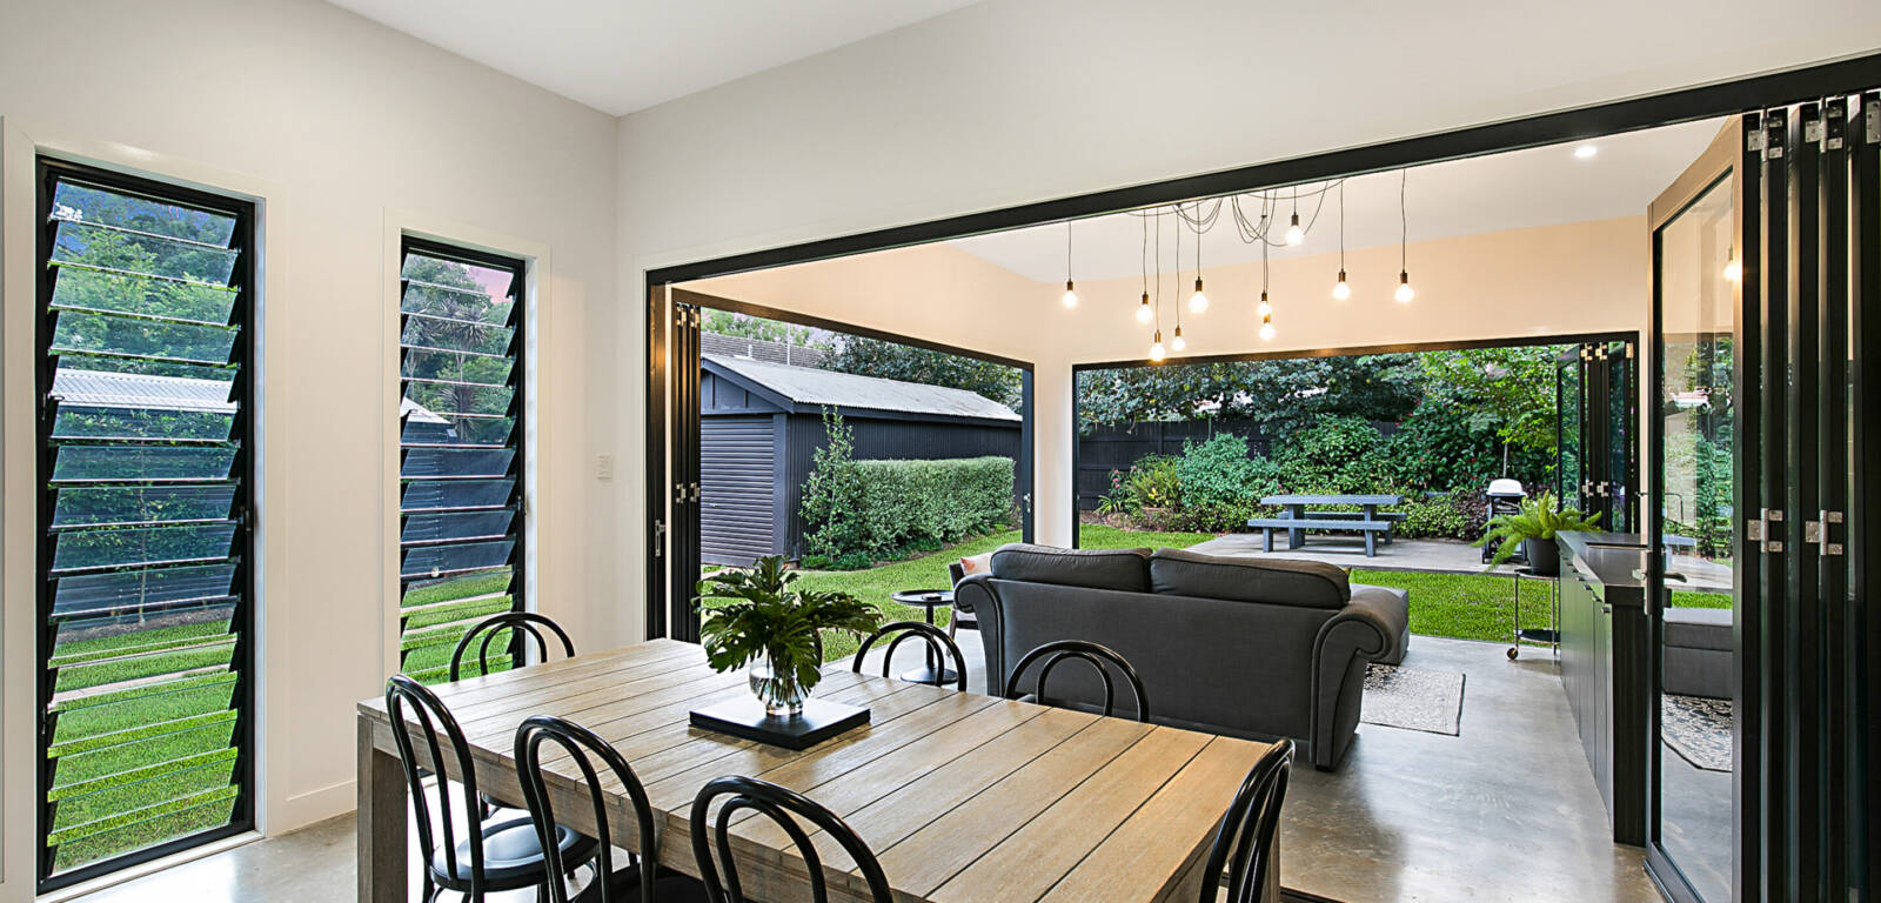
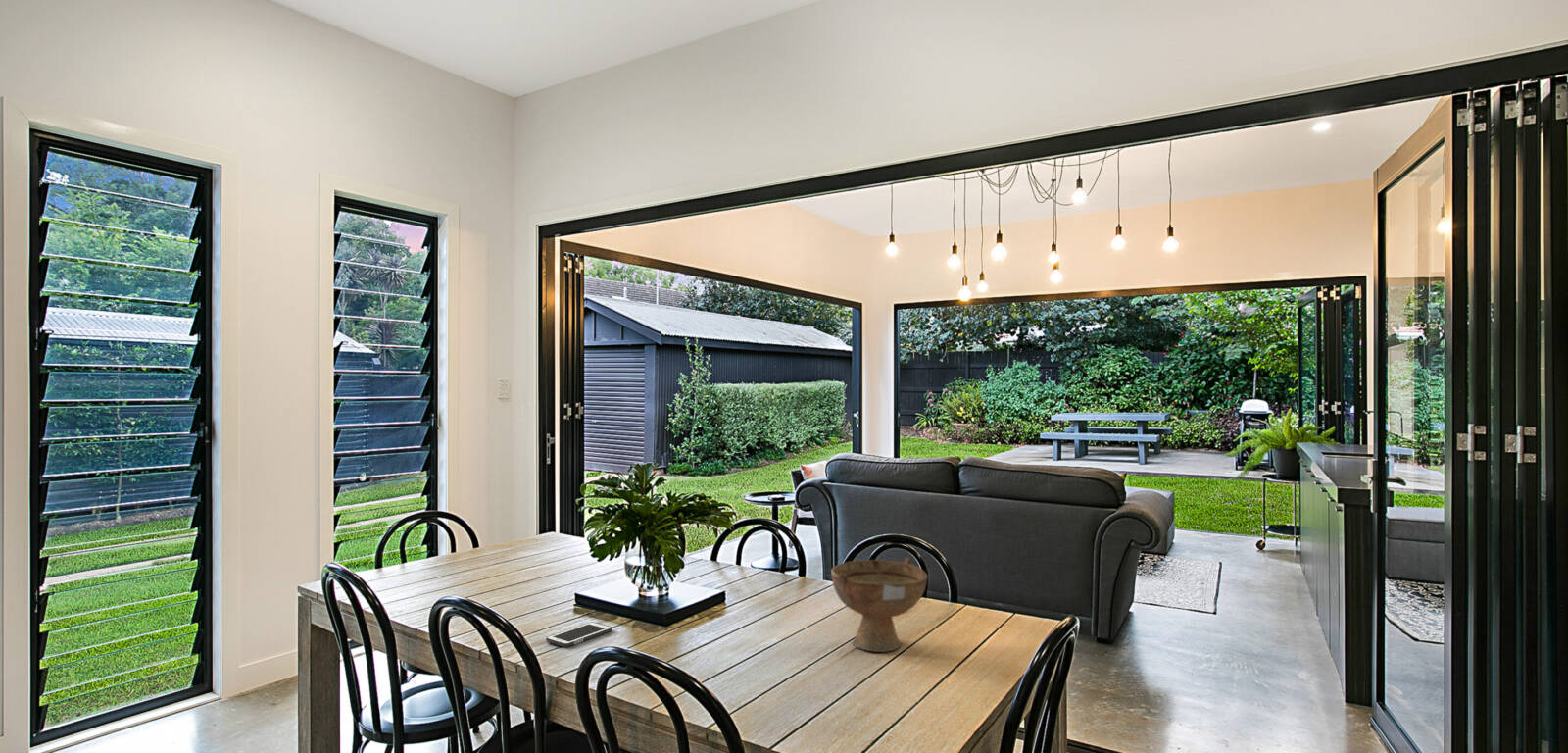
+ cell phone [545,621,613,648]
+ bowl [830,557,929,653]
